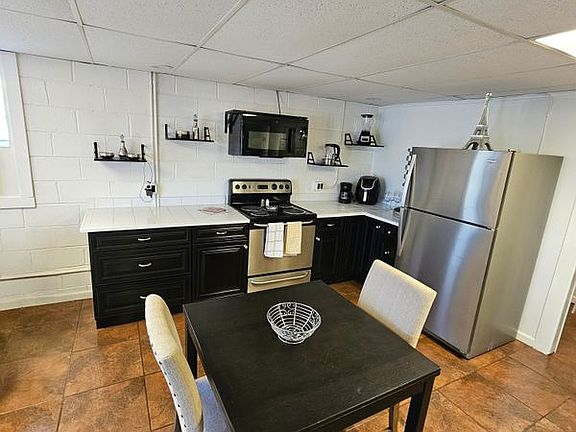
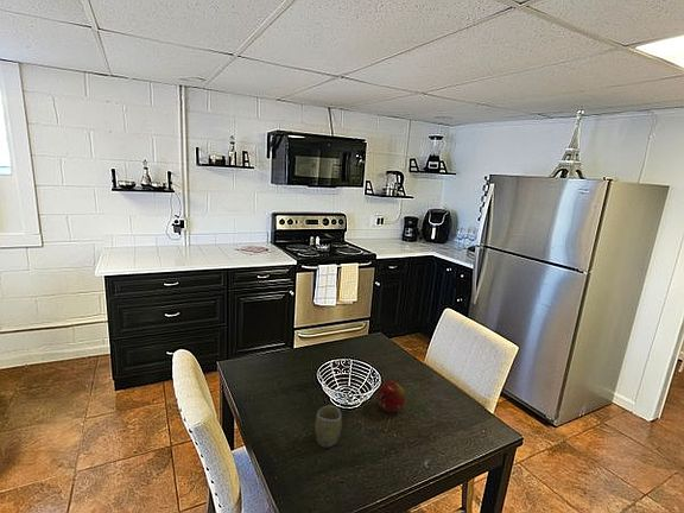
+ fruit [376,380,406,413]
+ cup [314,404,343,449]
